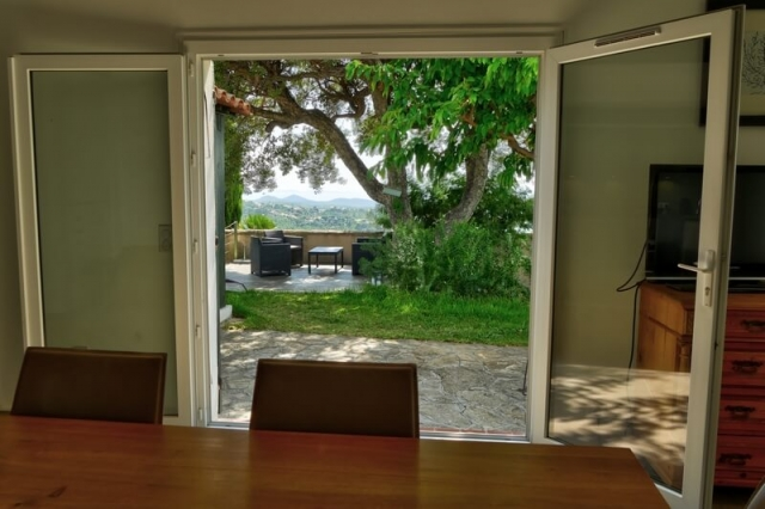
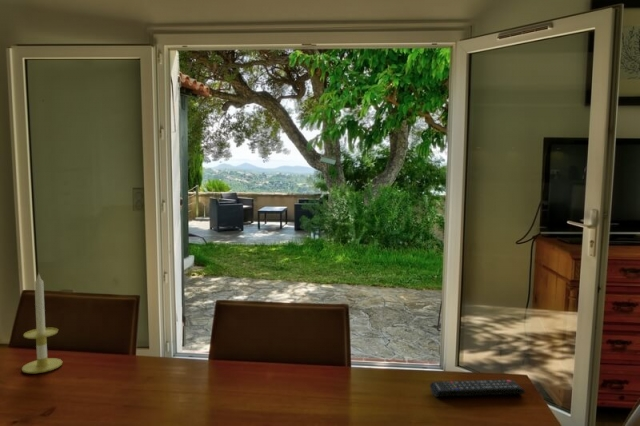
+ candle [21,272,63,374]
+ remote control [429,378,525,398]
